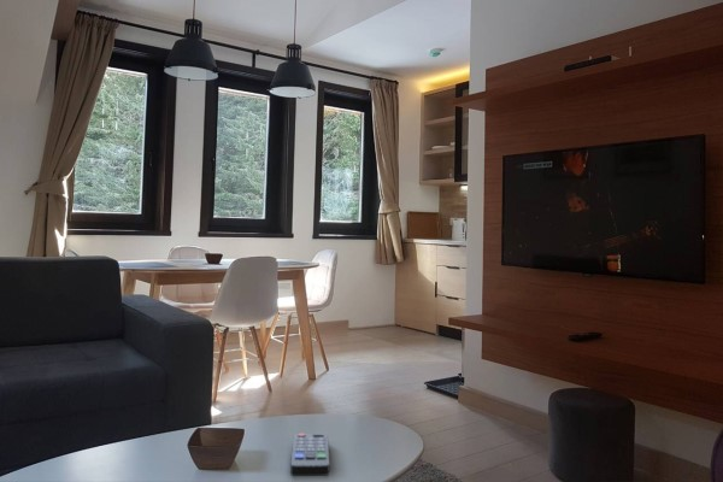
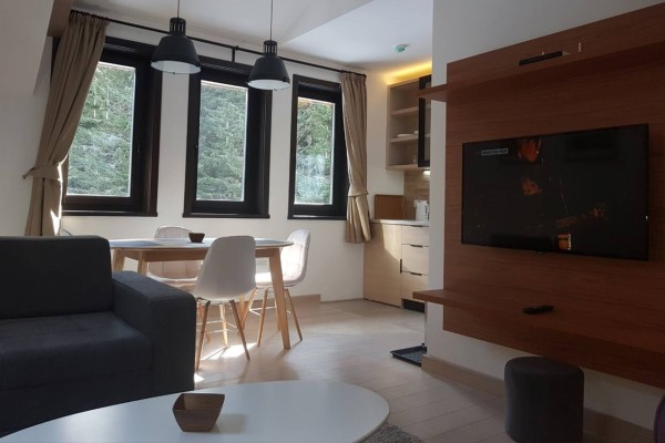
- remote control [289,433,331,477]
